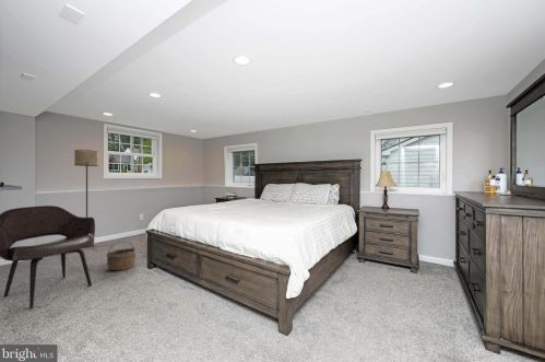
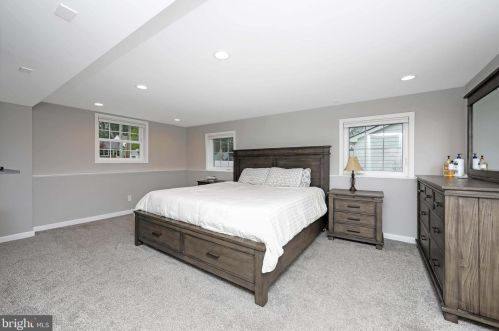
- floor lamp [73,149,99,249]
- armchair [0,205,96,310]
- wicker basket [105,240,137,271]
